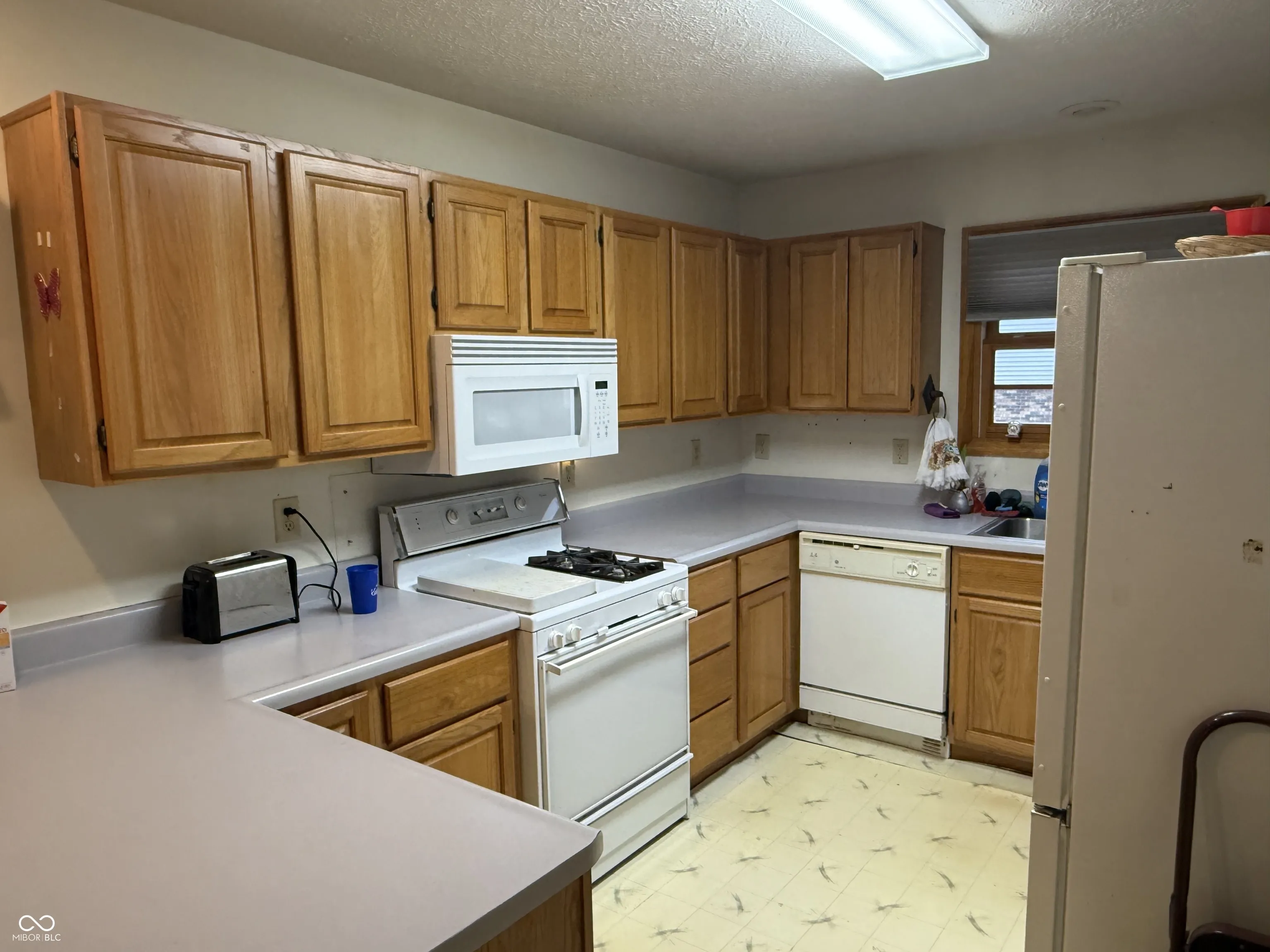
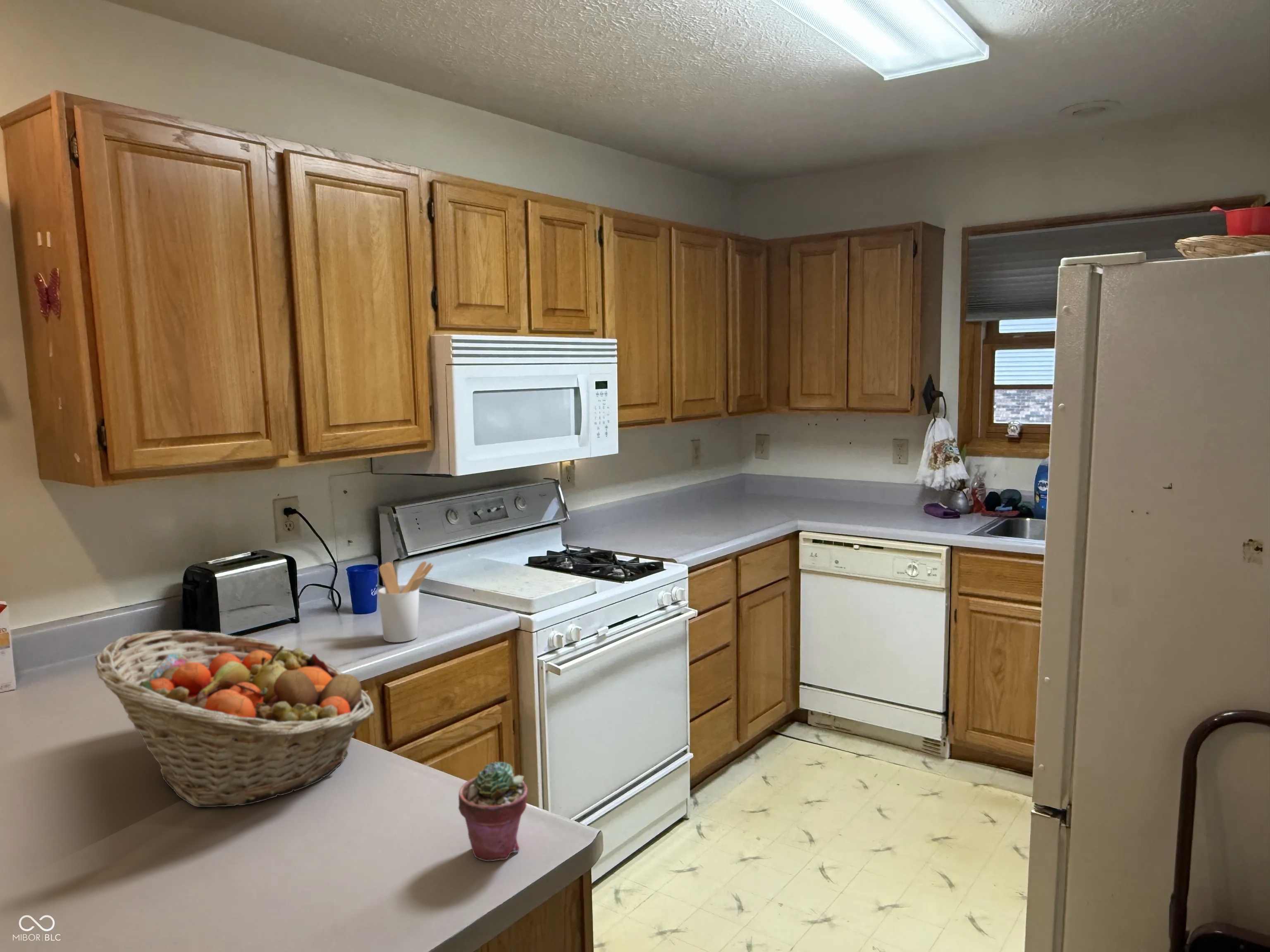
+ potted succulent [458,762,528,862]
+ utensil holder [378,561,434,643]
+ fruit basket [94,630,375,807]
